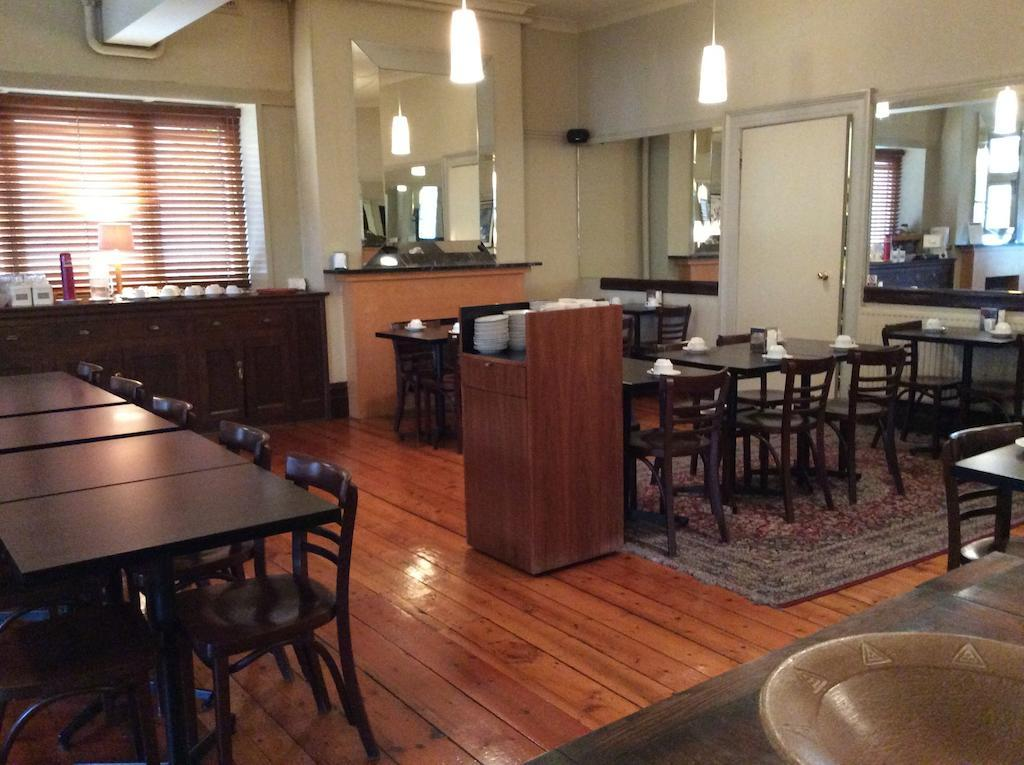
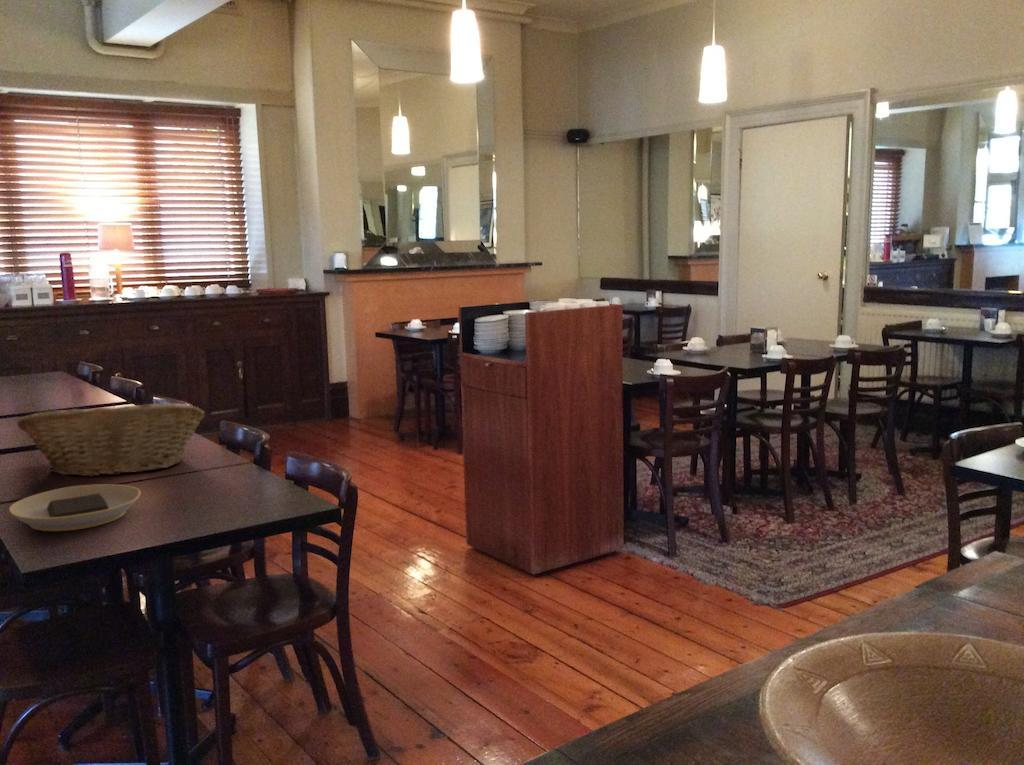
+ fruit basket [16,401,205,477]
+ plate [8,483,141,532]
